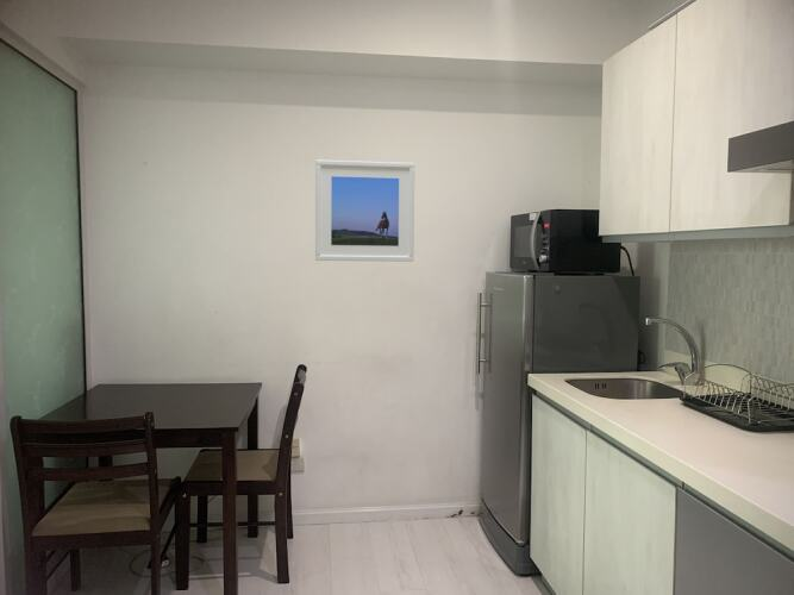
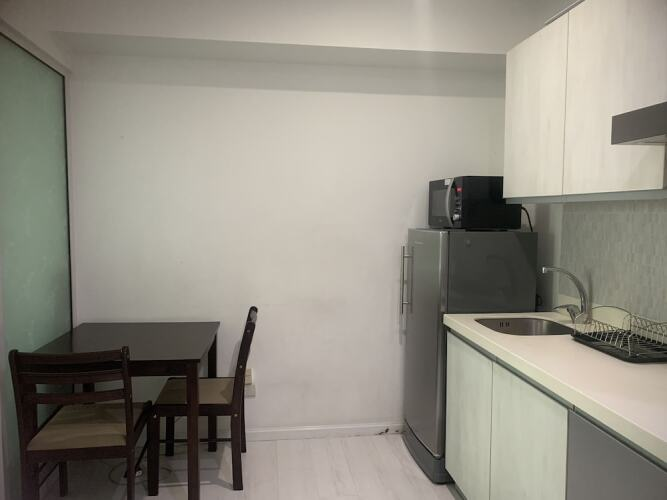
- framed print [314,159,415,263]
